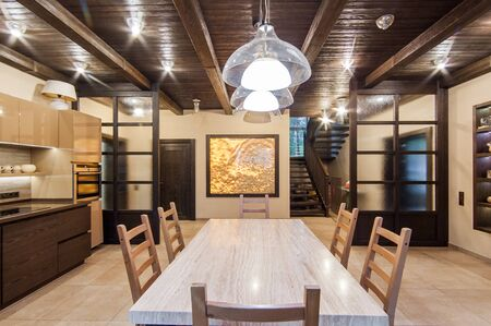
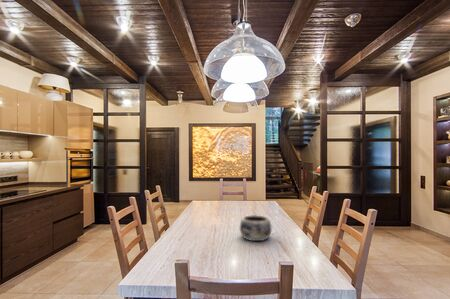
+ decorative bowl [239,214,273,242]
